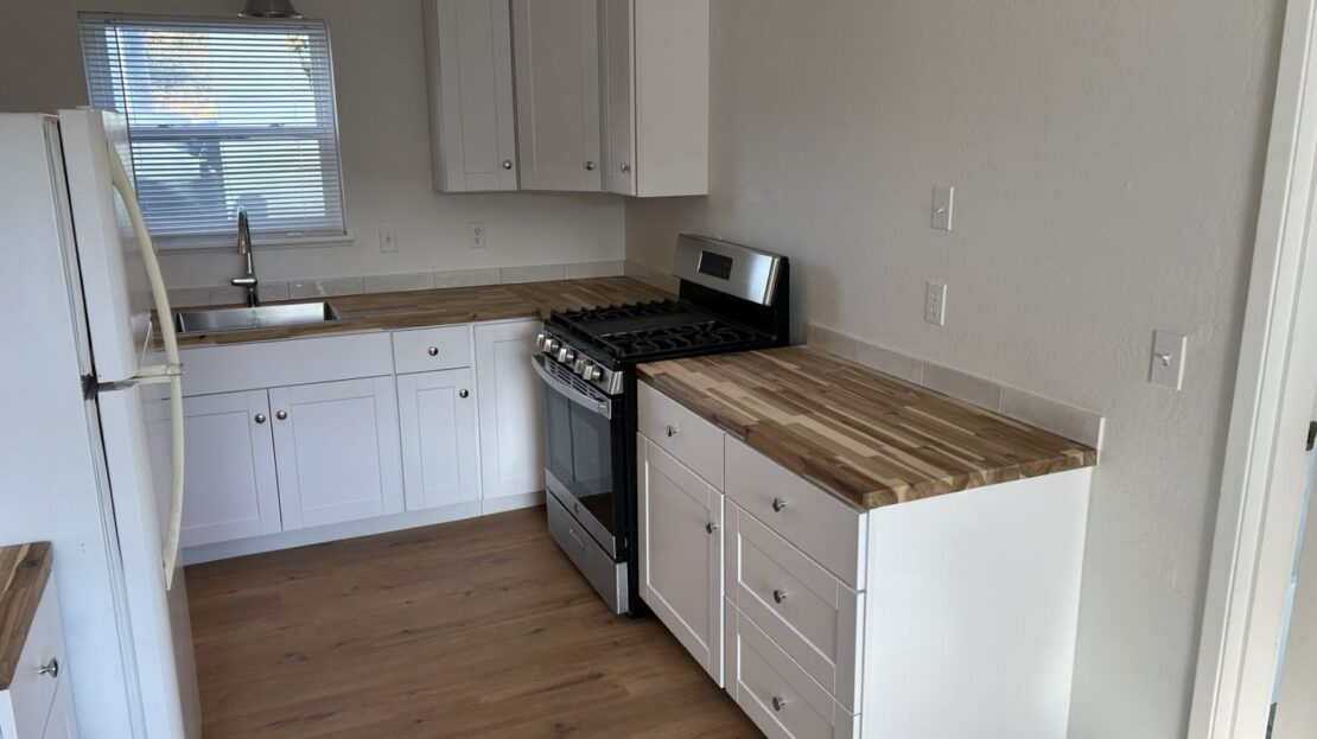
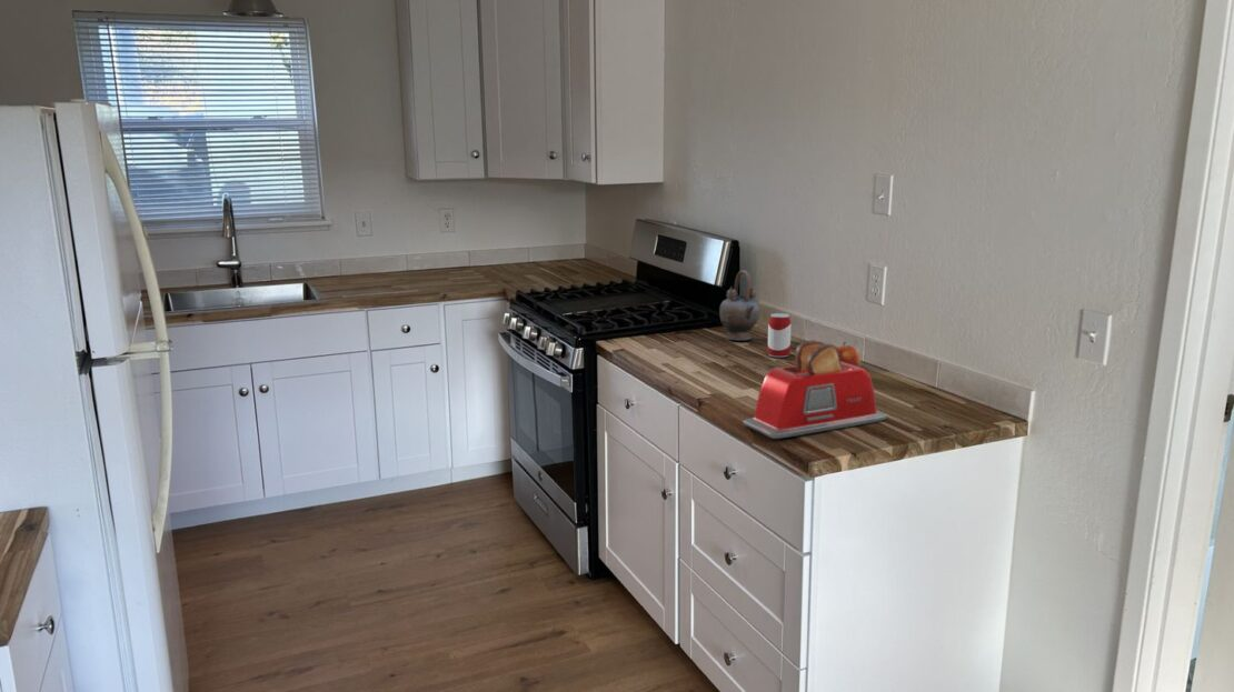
+ teapot [718,269,762,342]
+ apple [836,341,862,368]
+ beverage can [767,312,793,359]
+ toaster [742,339,888,440]
